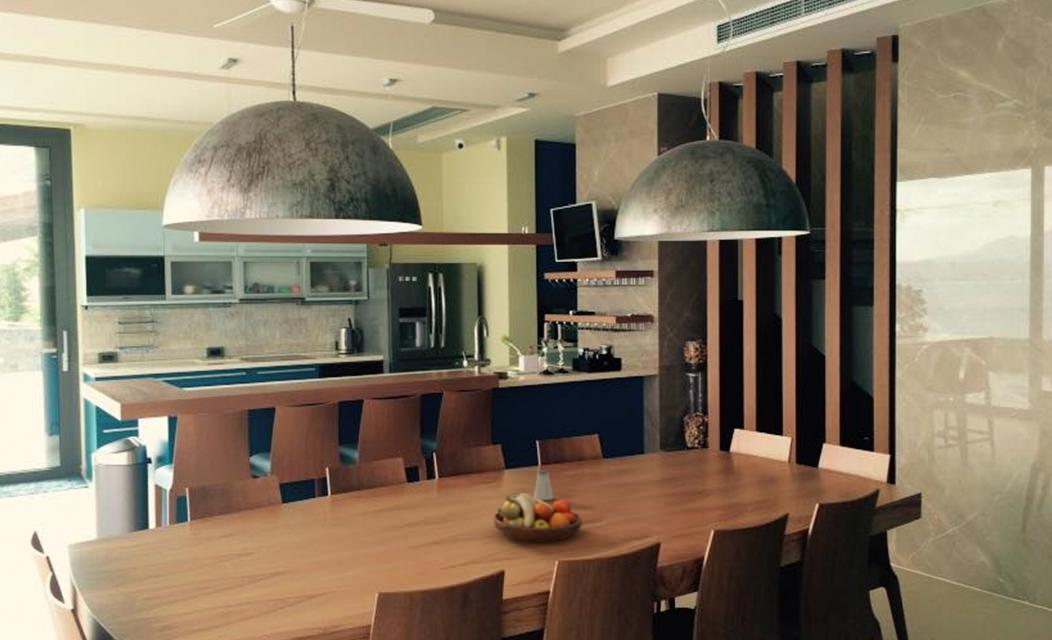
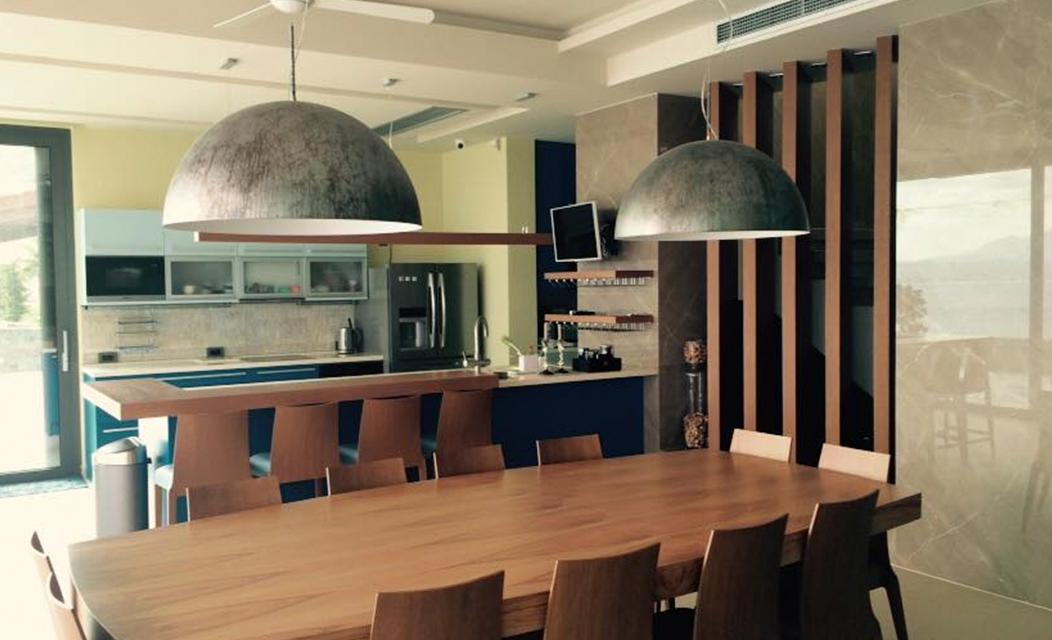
- fruit bowl [492,492,583,543]
- saltshaker [533,469,554,501]
